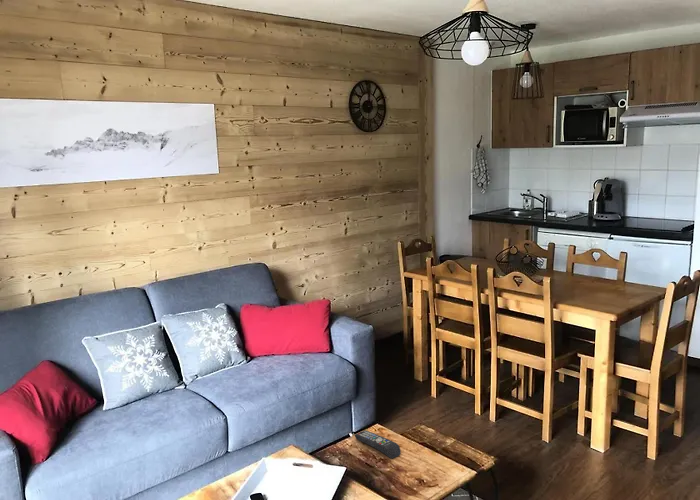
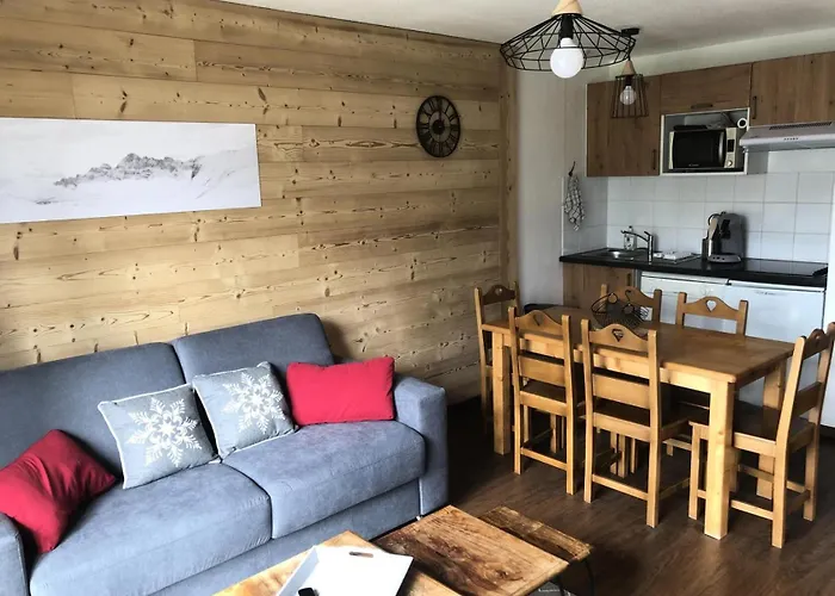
- remote control [354,429,402,459]
